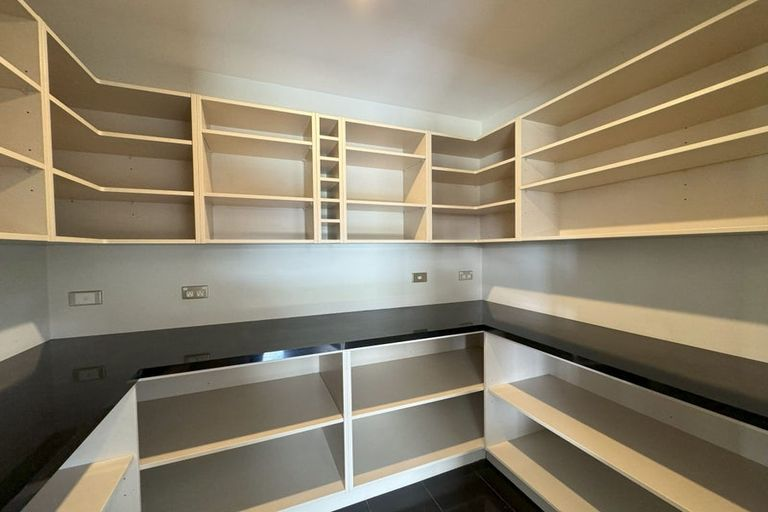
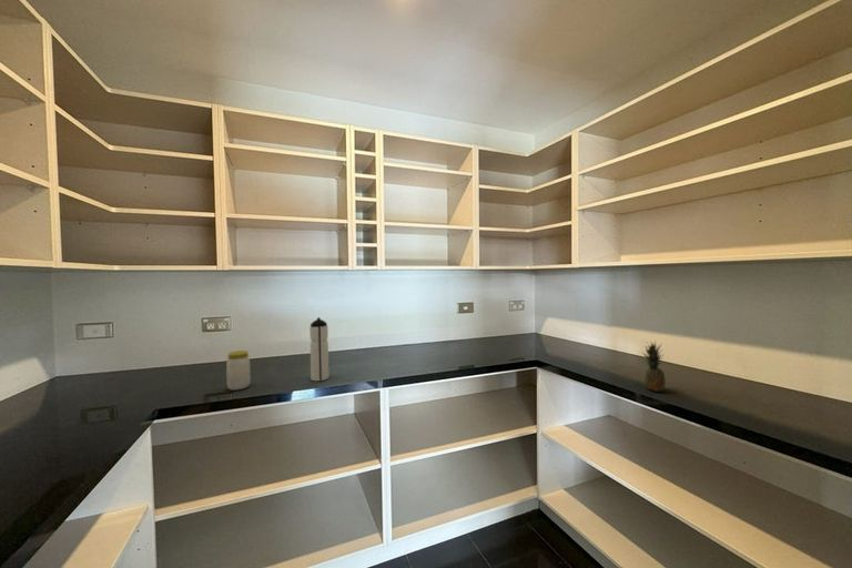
+ fruit [642,339,667,393]
+ jar [225,349,252,390]
+ water bottle [308,316,329,382]
